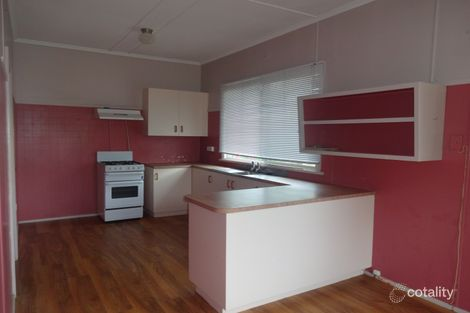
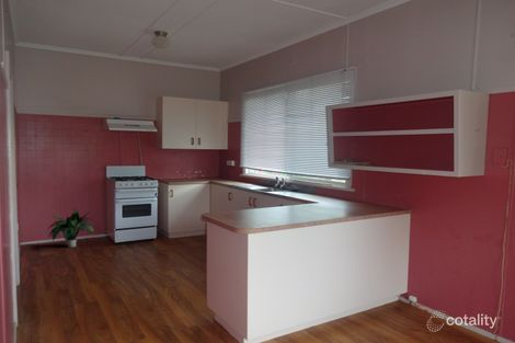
+ potted plant [46,207,96,249]
